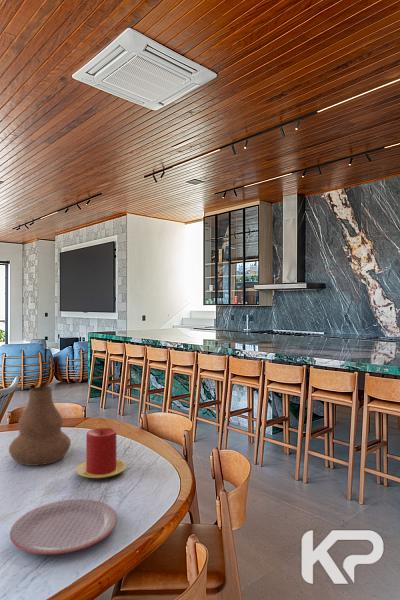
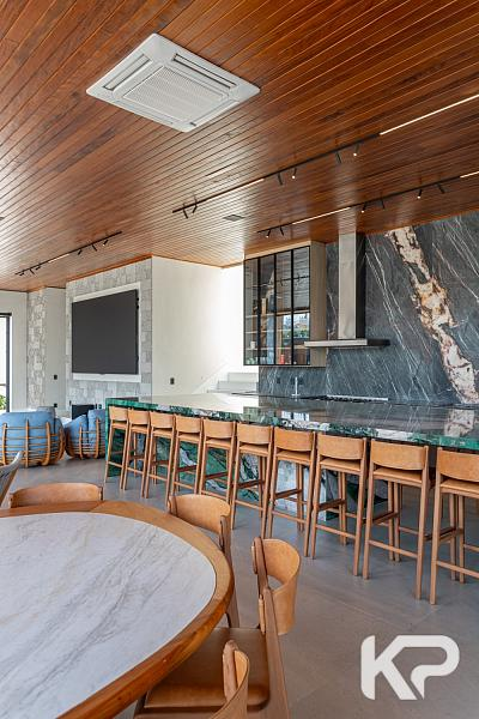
- plate [9,498,118,555]
- vase [8,386,72,467]
- candle [75,427,127,479]
